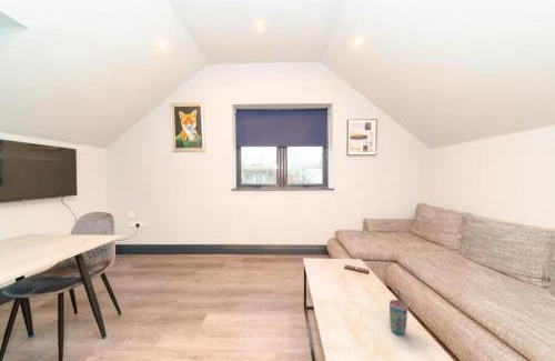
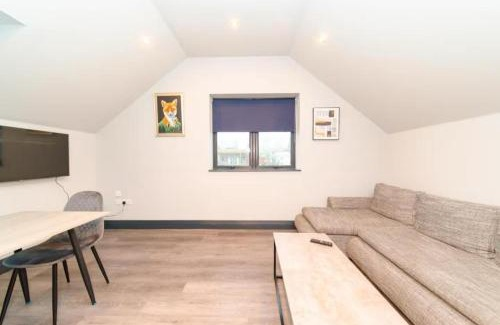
- cup [389,290,408,335]
